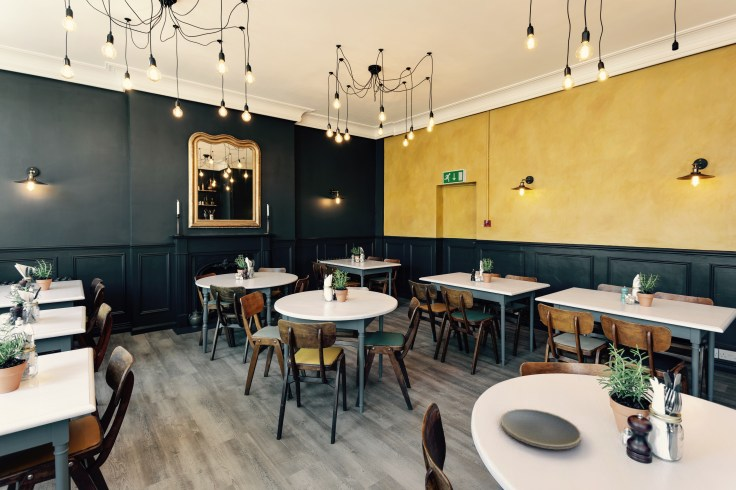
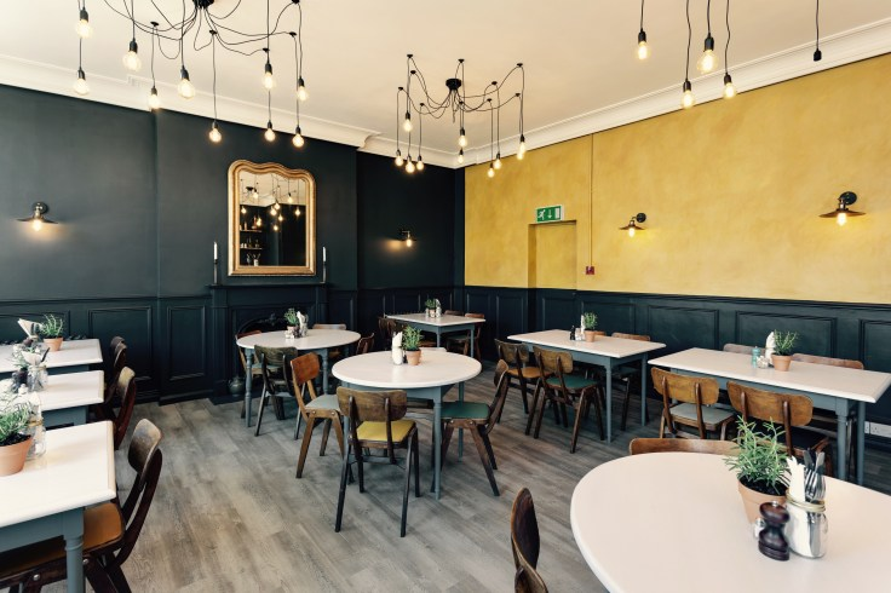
- plate [500,408,582,450]
